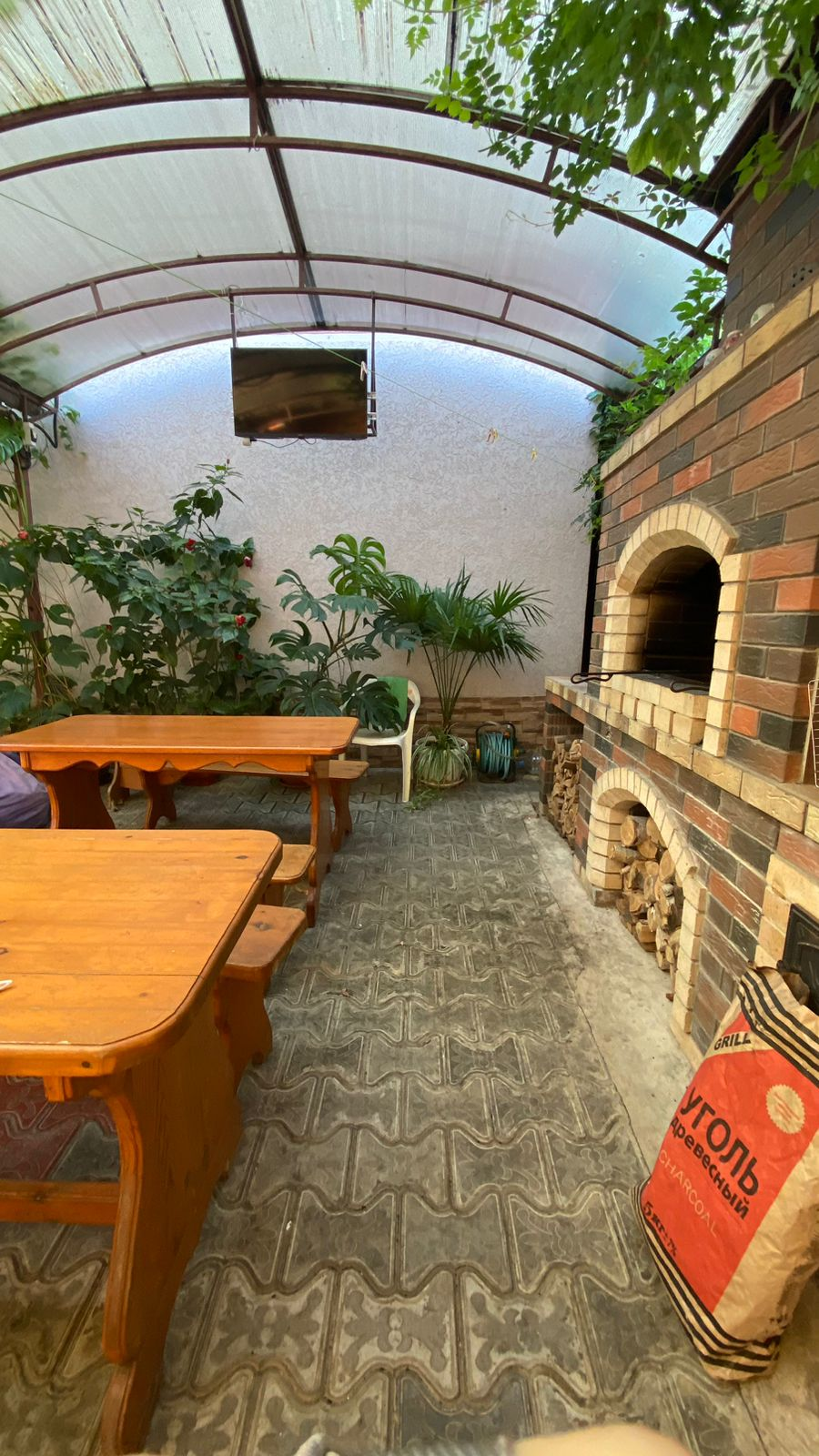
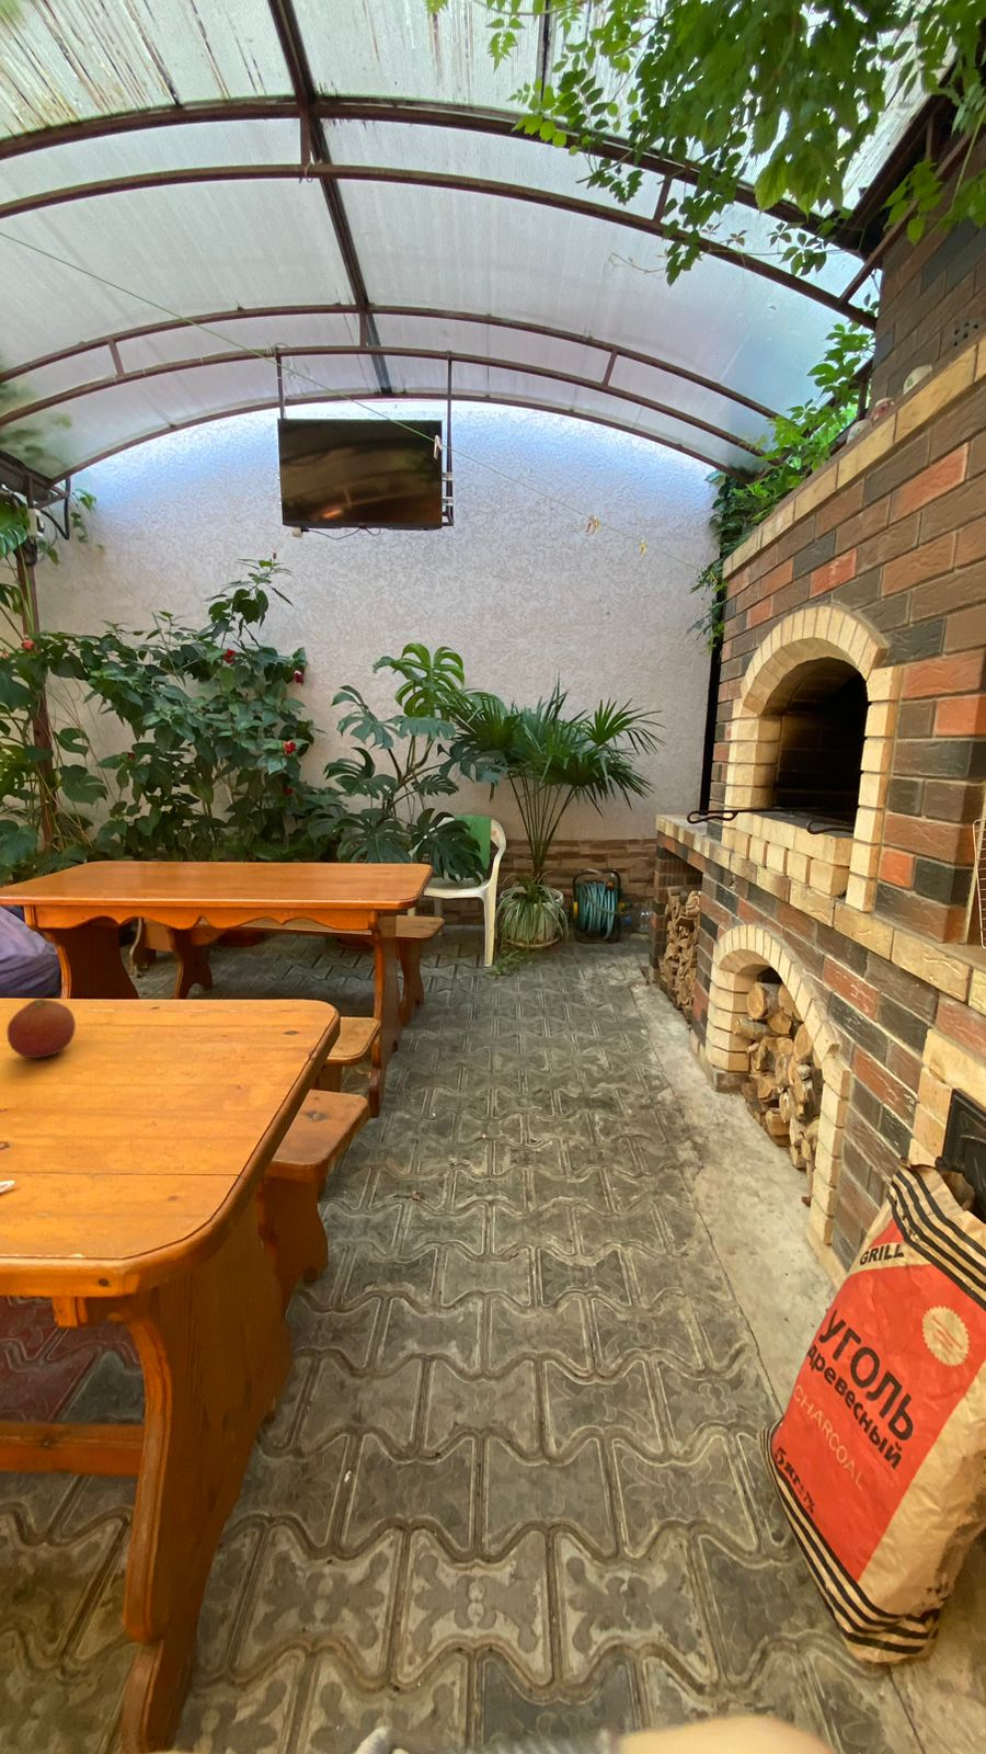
+ fruit [6,997,77,1059]
